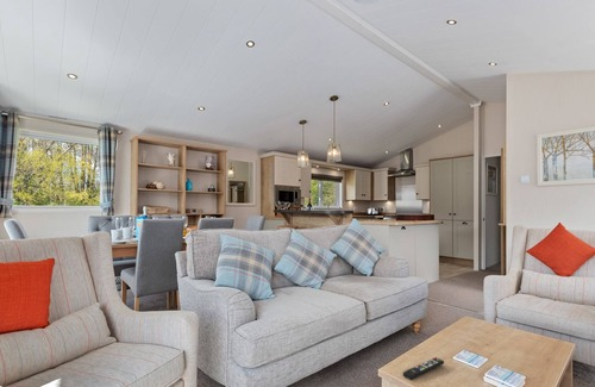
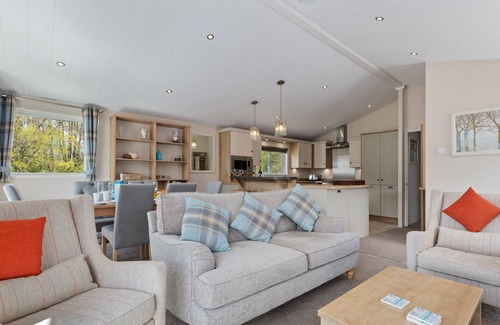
- remote control [402,356,445,381]
